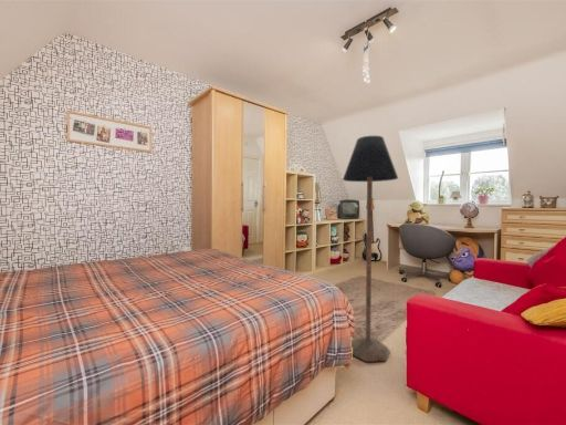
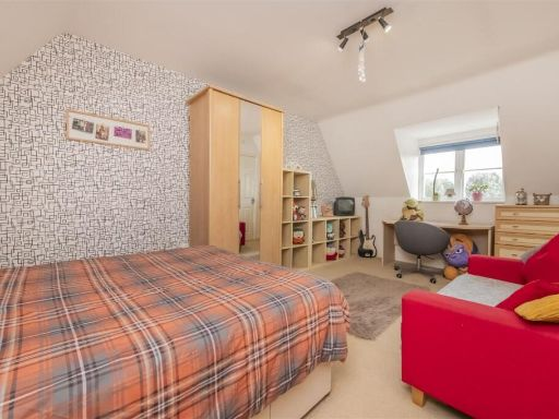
- floor lamp [342,135,399,363]
